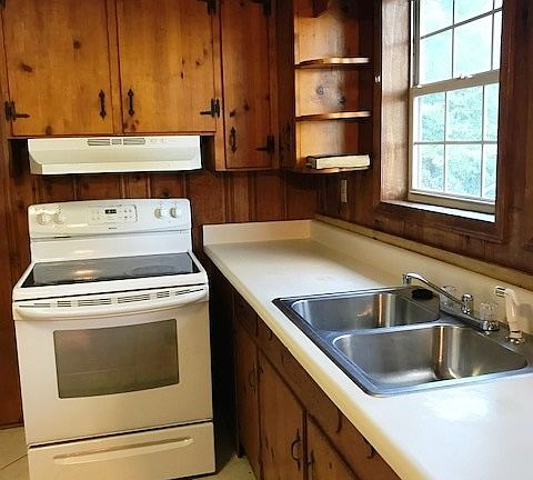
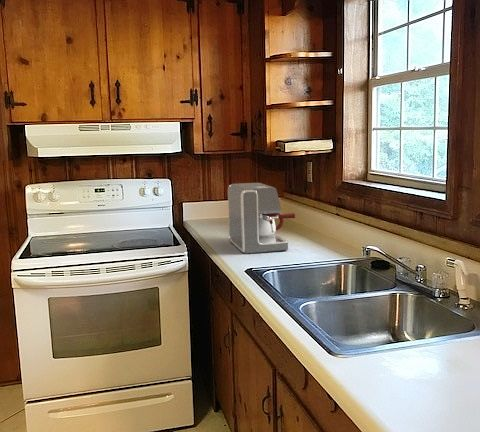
+ coffee maker [227,182,296,255]
